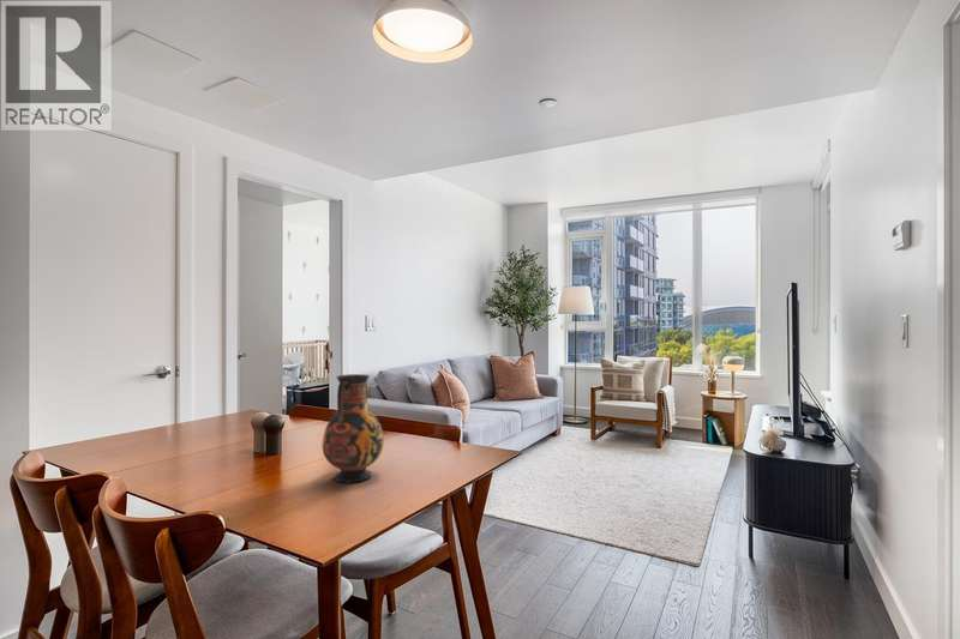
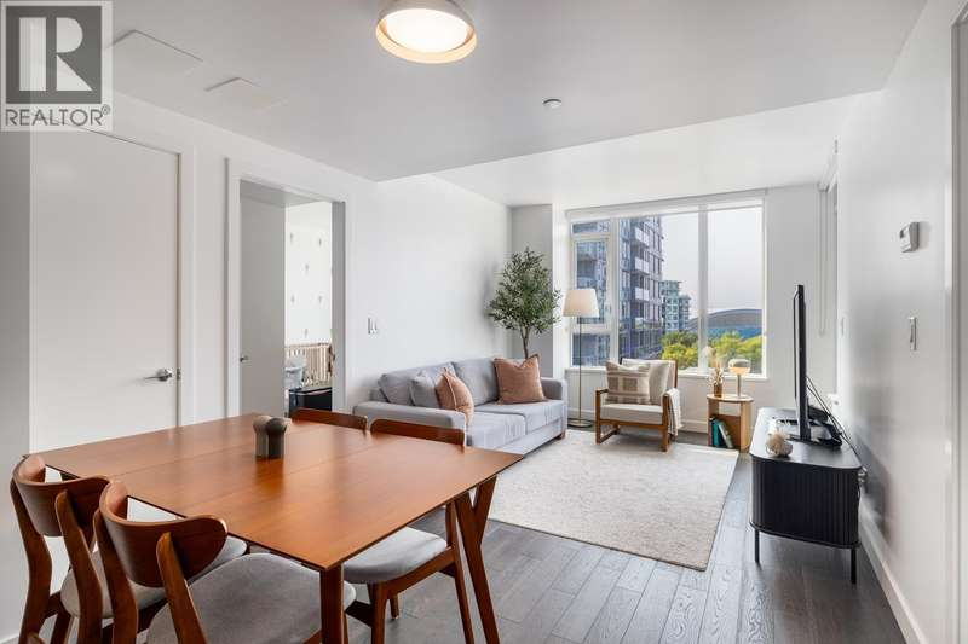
- vase [322,373,385,484]
